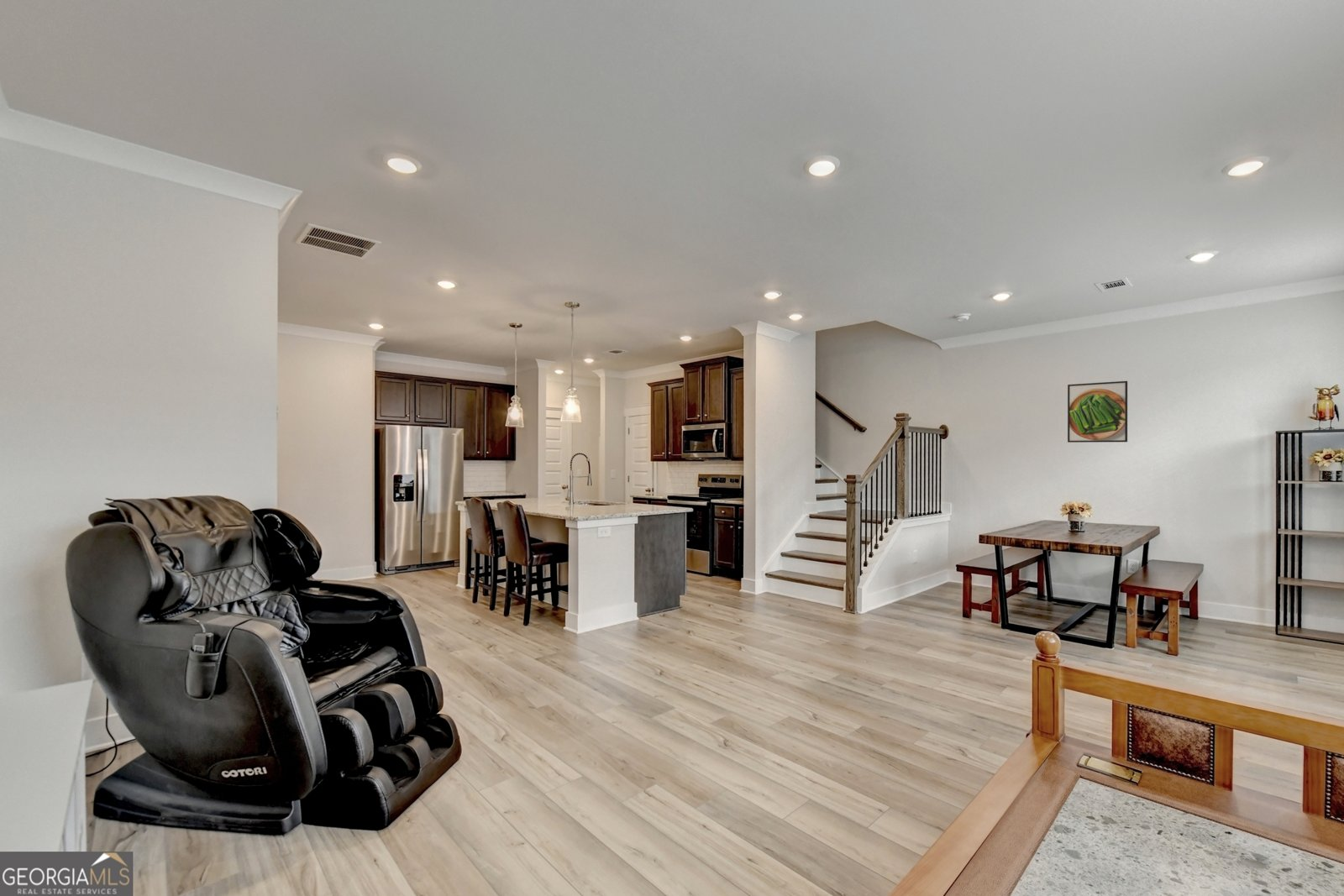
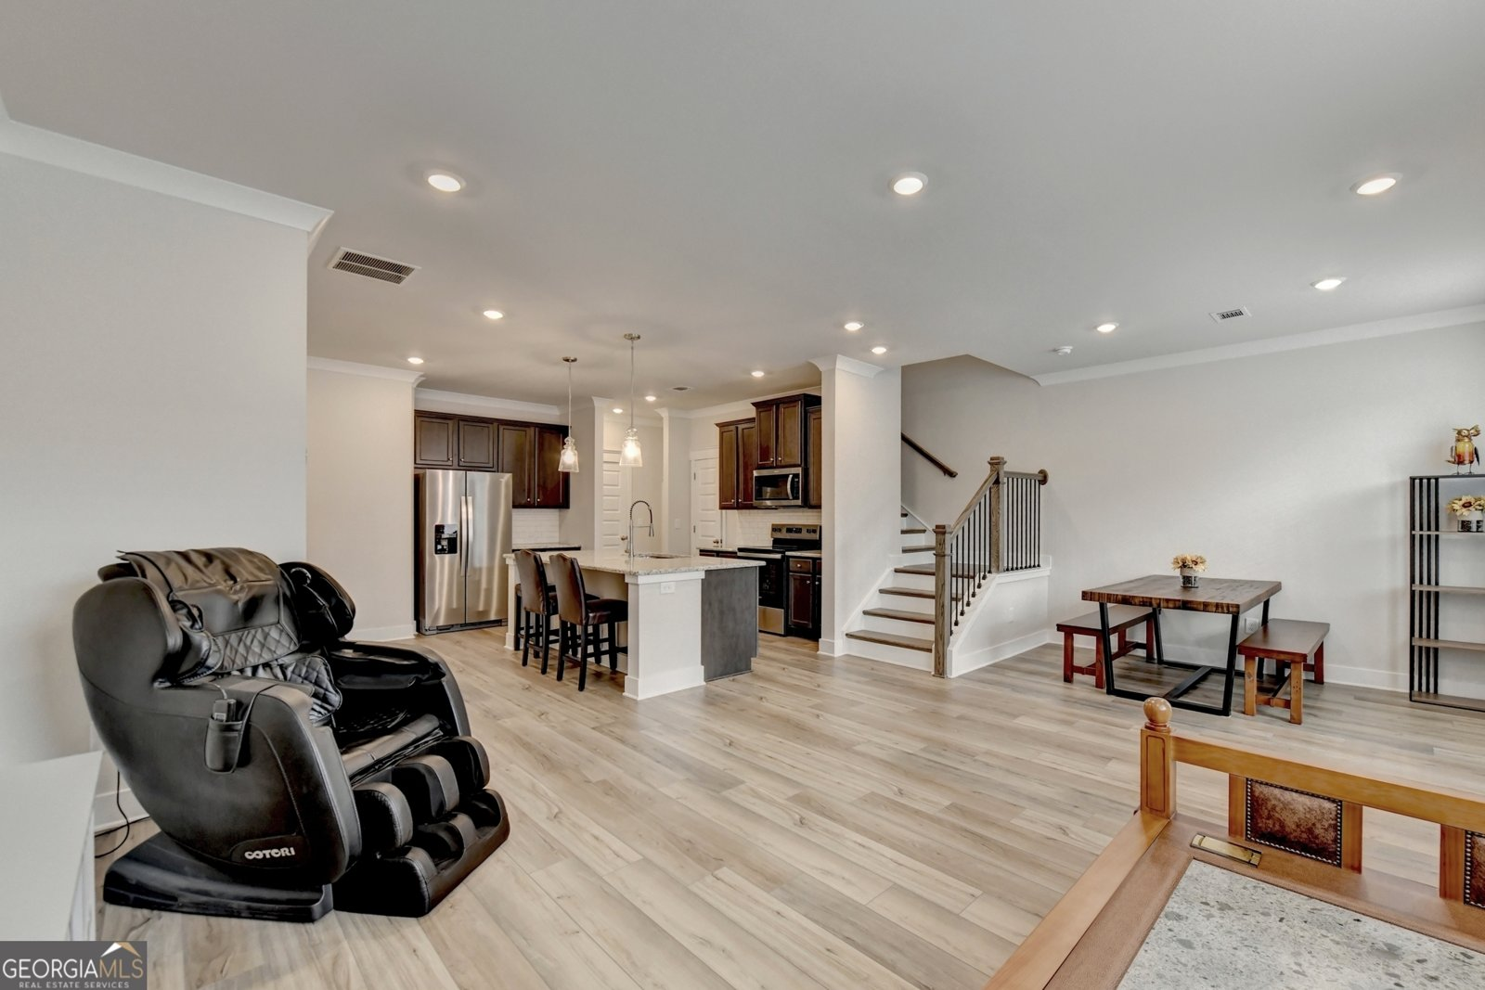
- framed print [1067,380,1128,443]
